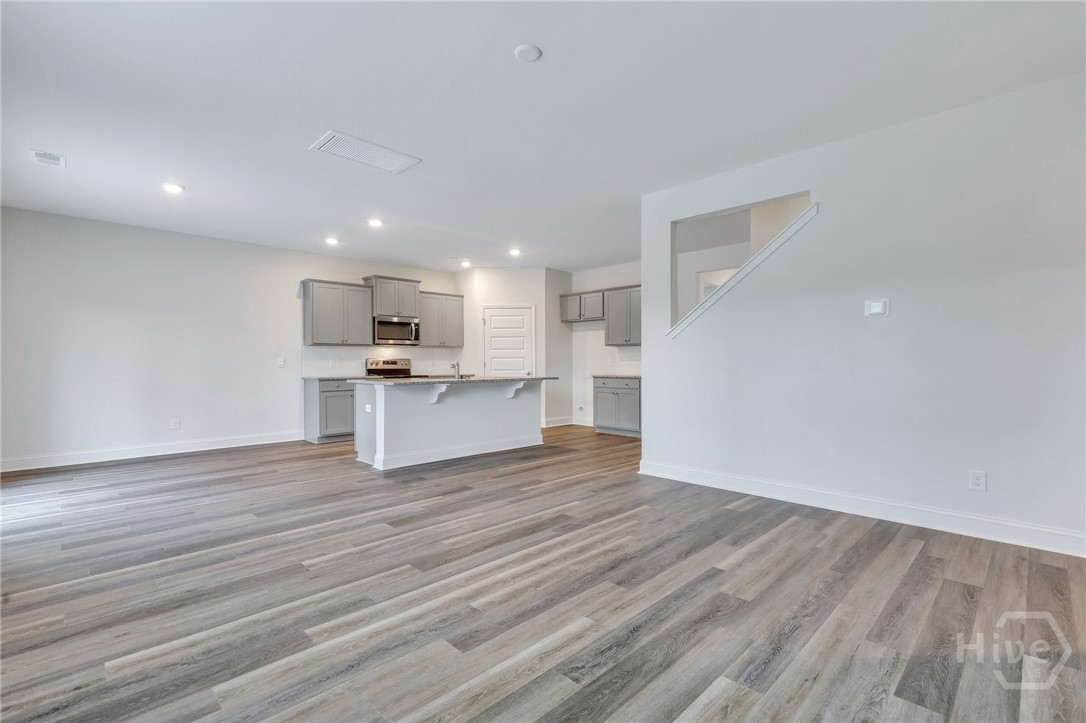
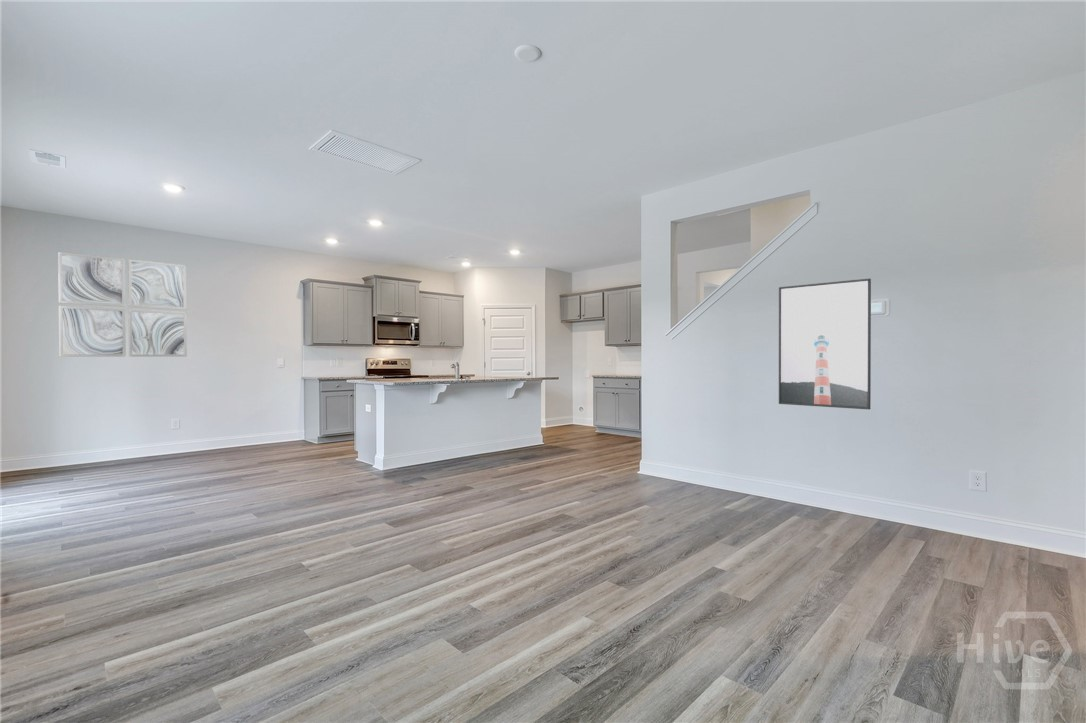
+ wall art [57,251,188,358]
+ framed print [778,278,872,410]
